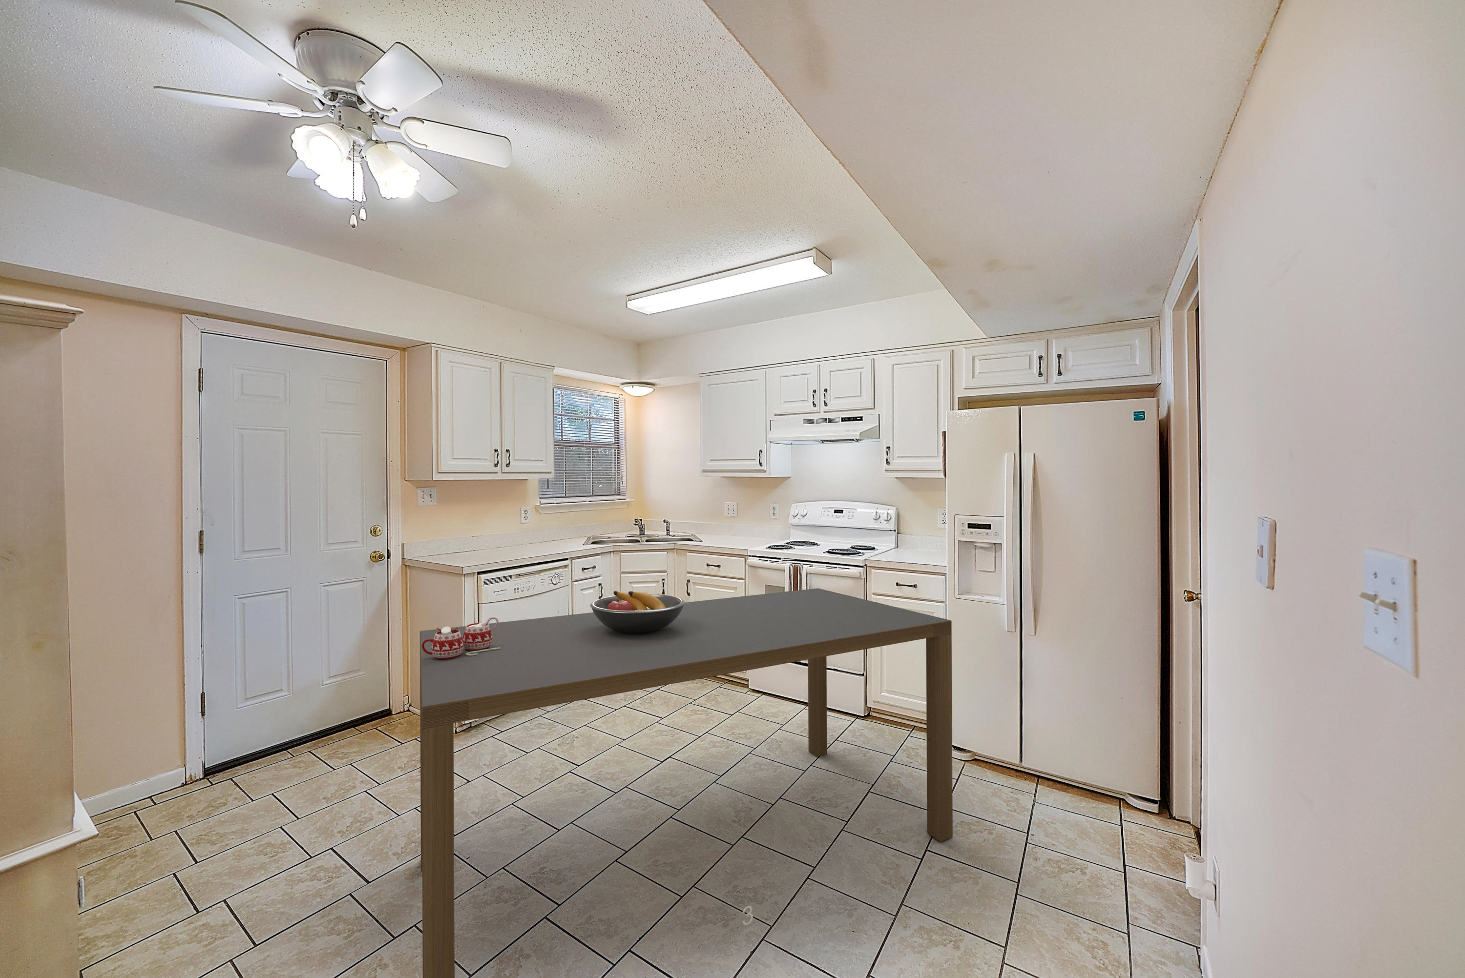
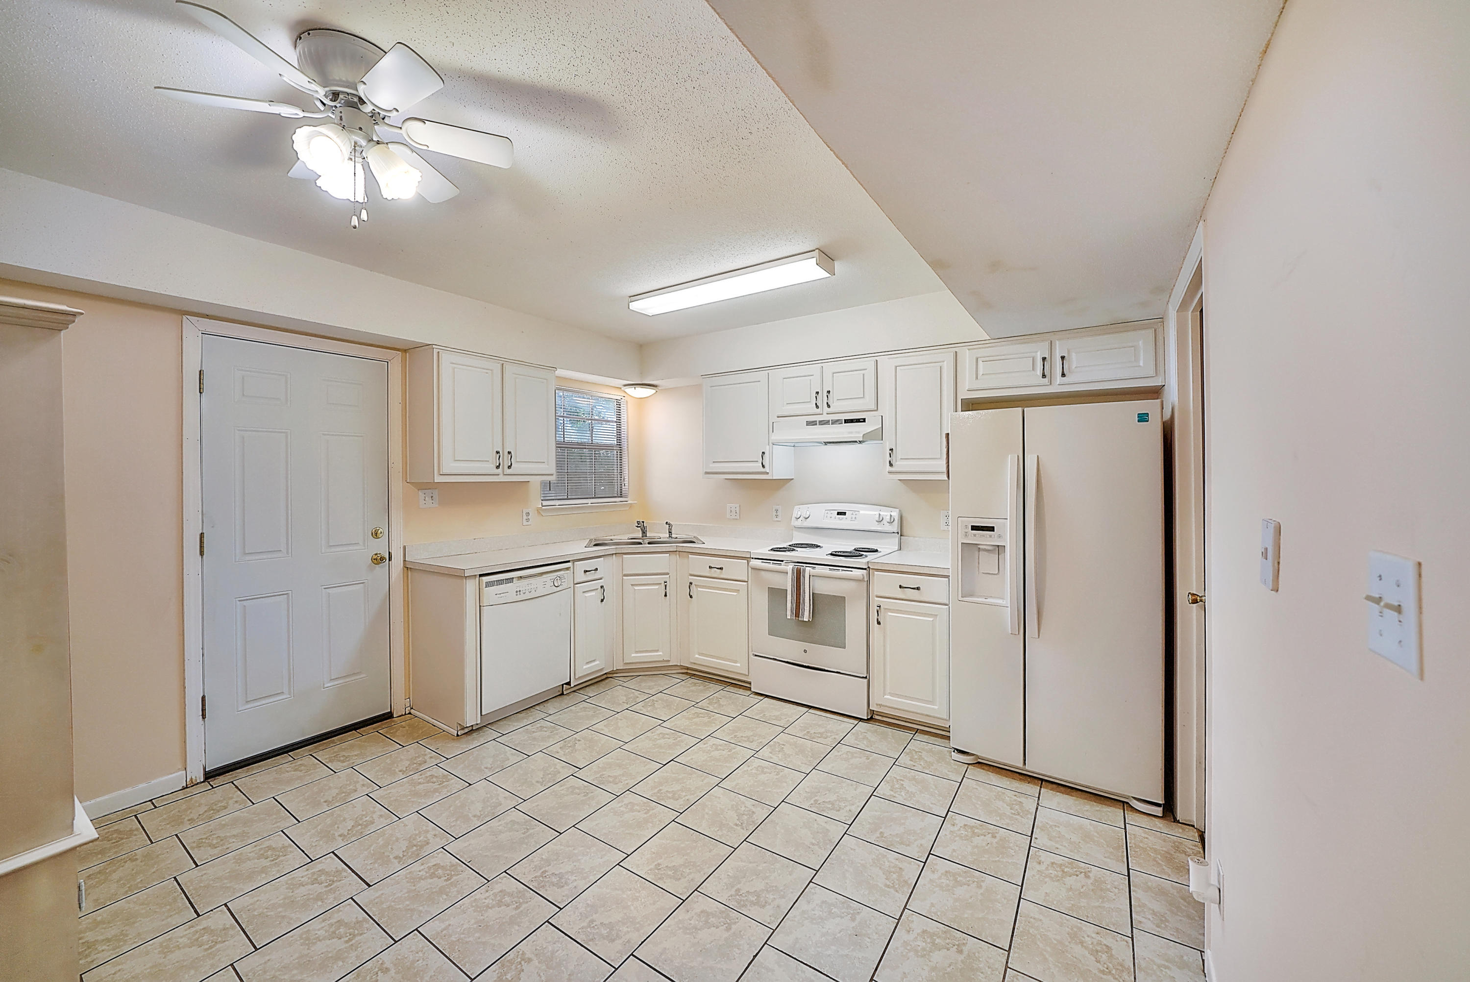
- mug [421,617,501,659]
- fruit bowl [589,591,686,633]
- dining table [419,587,953,978]
